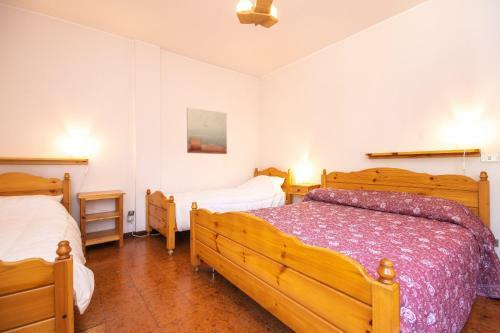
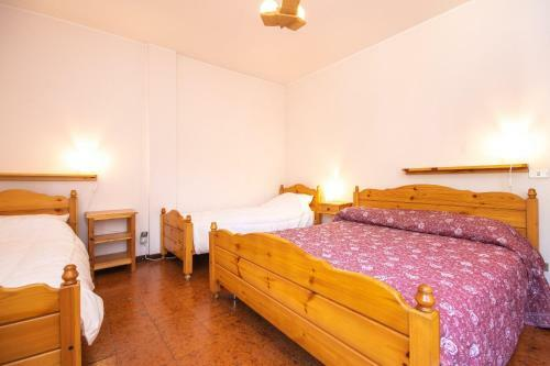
- wall art [186,106,228,155]
